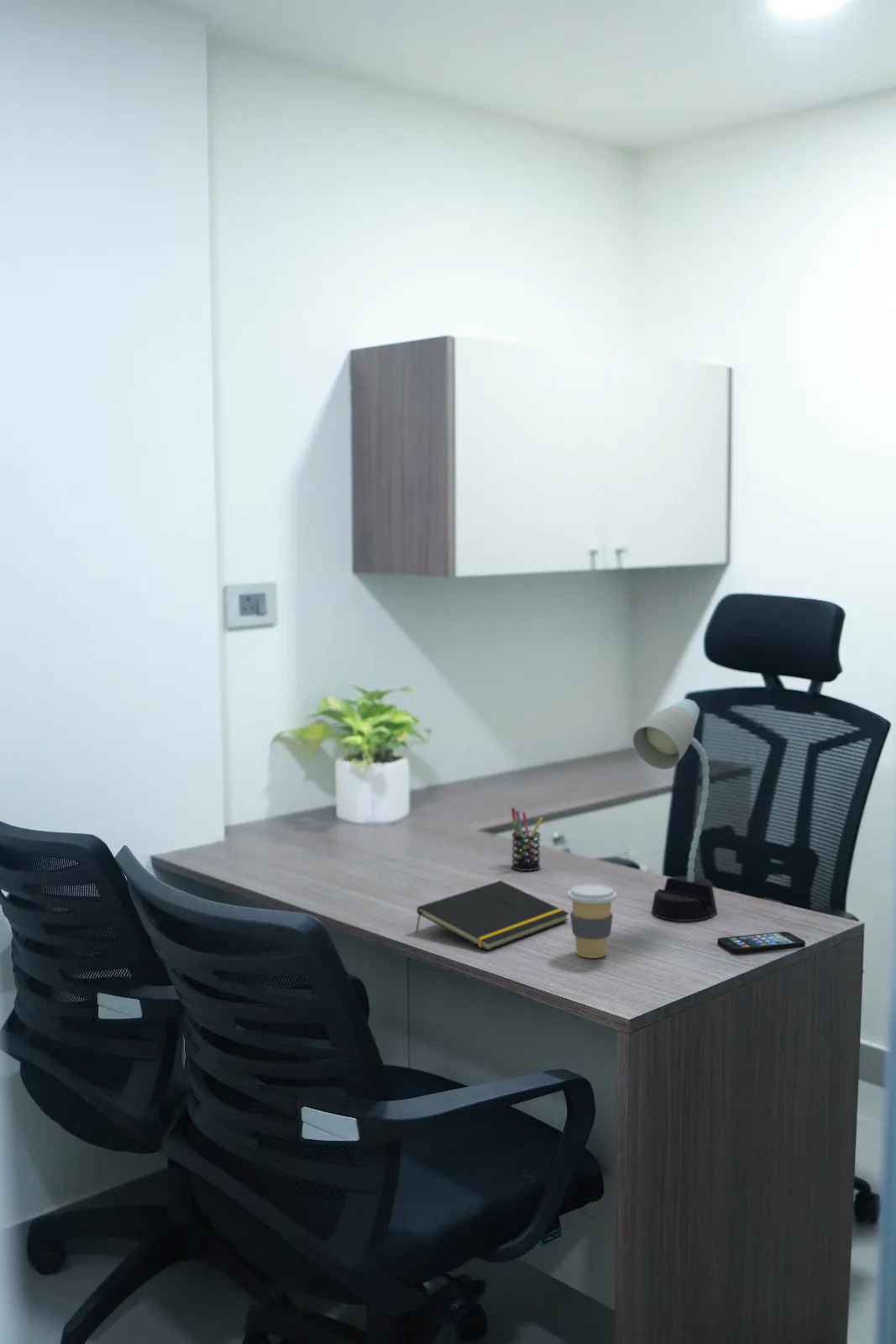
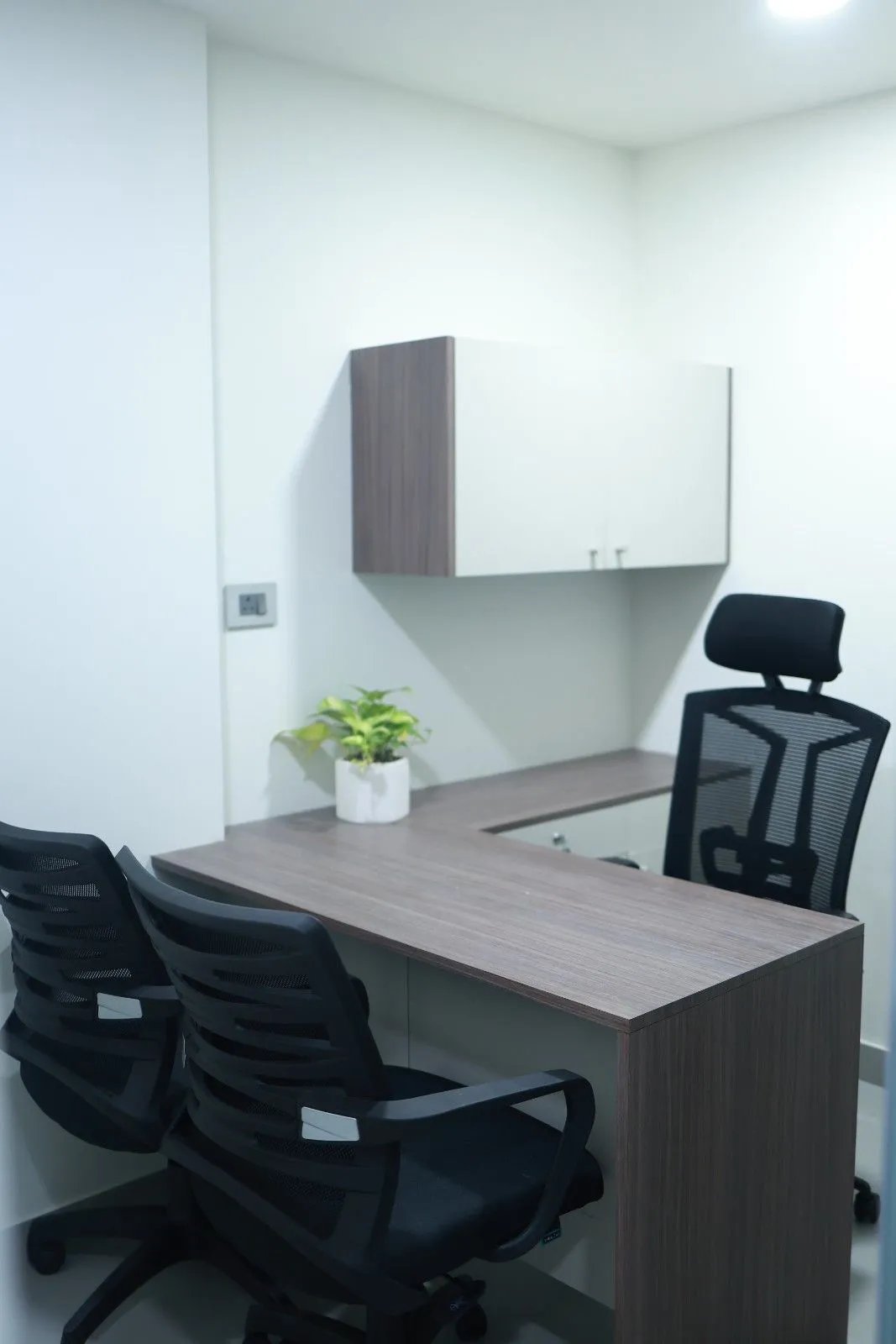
- notepad [415,879,570,951]
- pen holder [511,806,544,872]
- smartphone [716,931,806,955]
- coffee cup [567,883,618,959]
- desk lamp [632,698,718,922]
